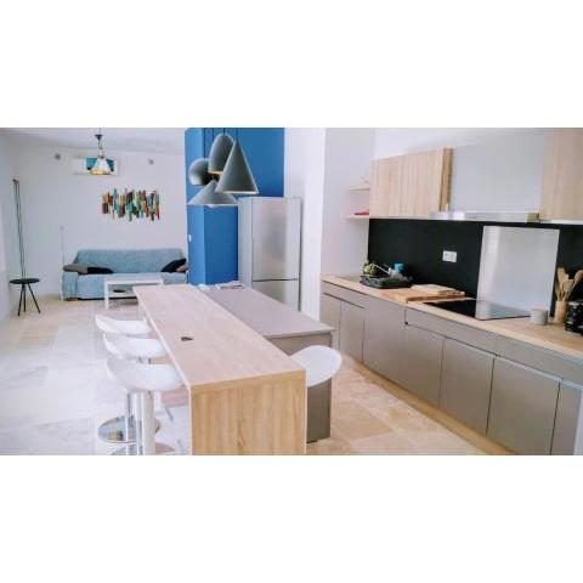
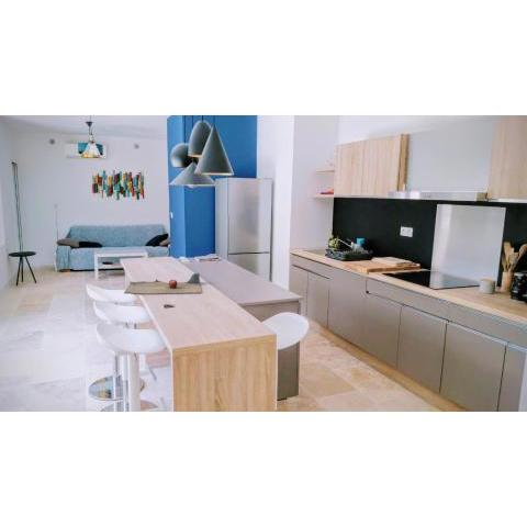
+ cutting board [123,272,202,295]
